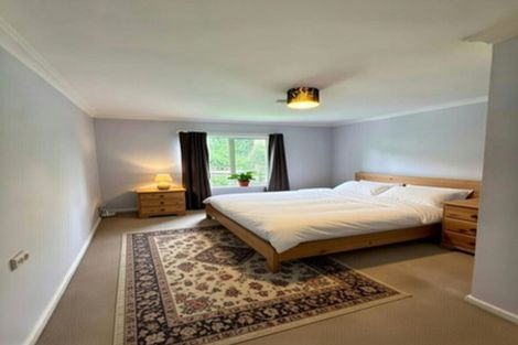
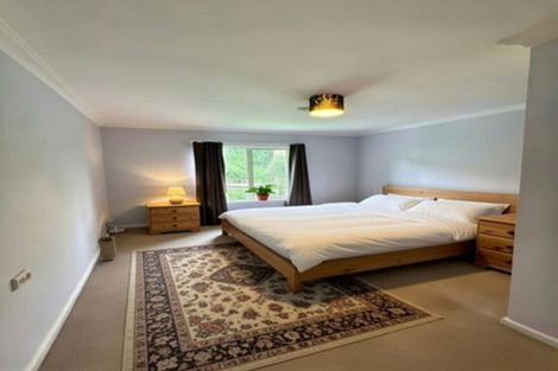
+ basket [96,235,119,262]
